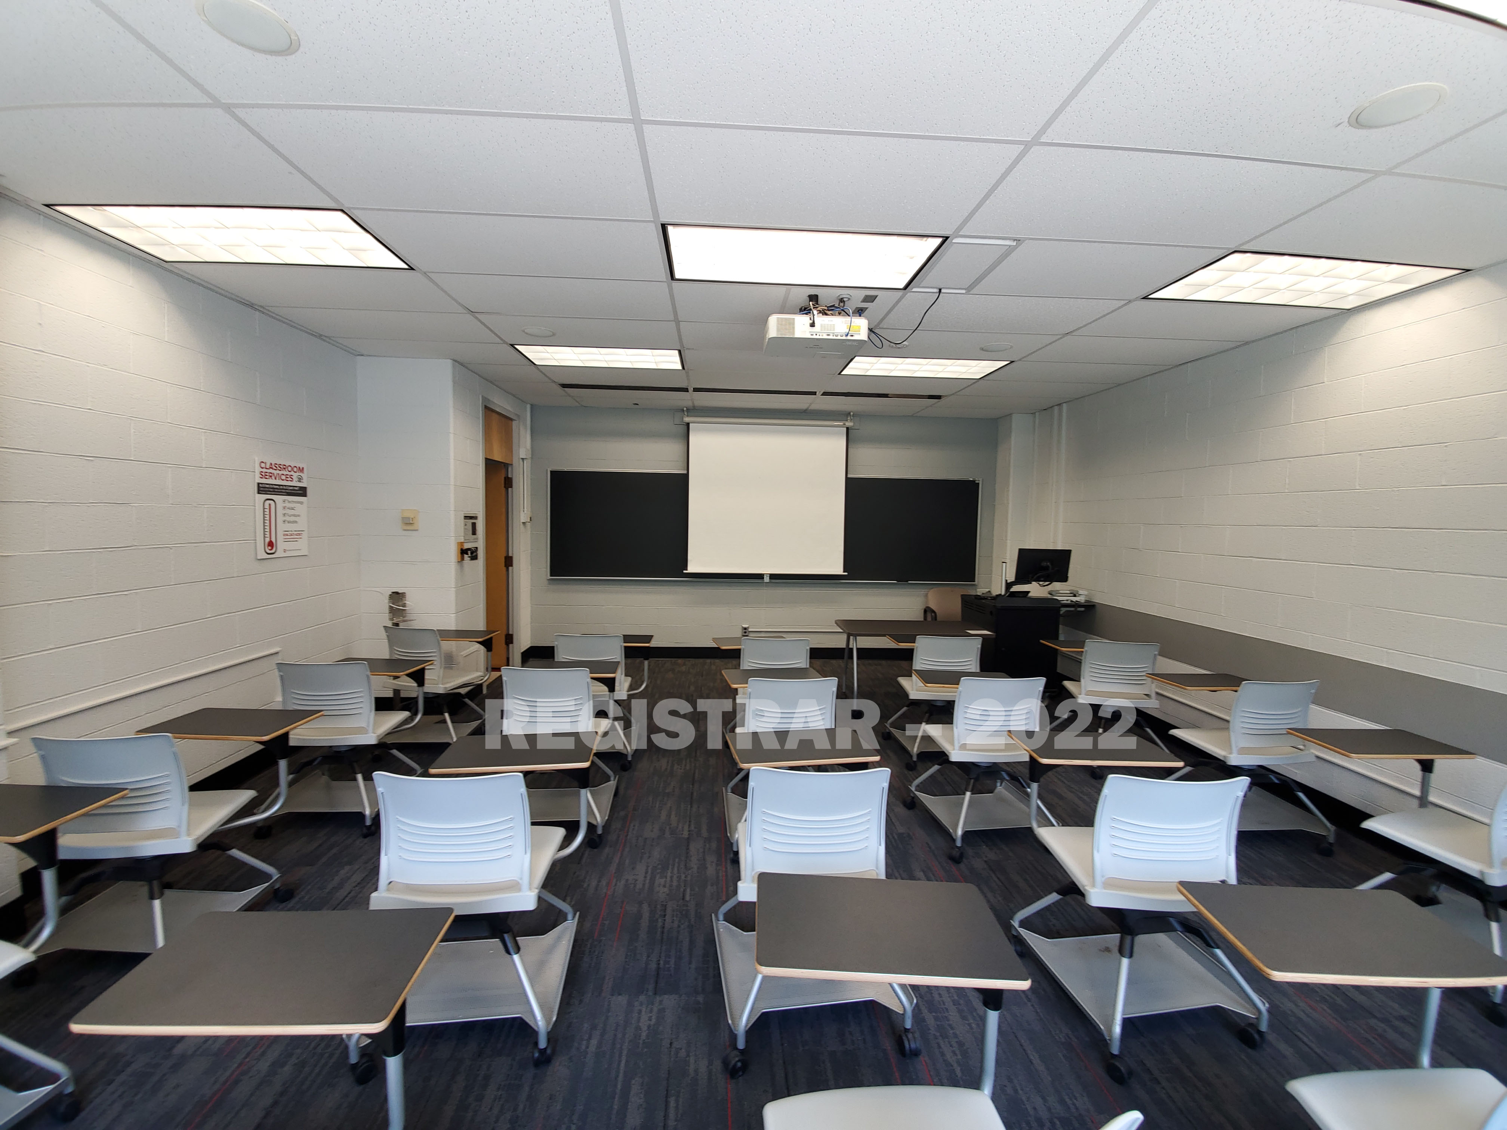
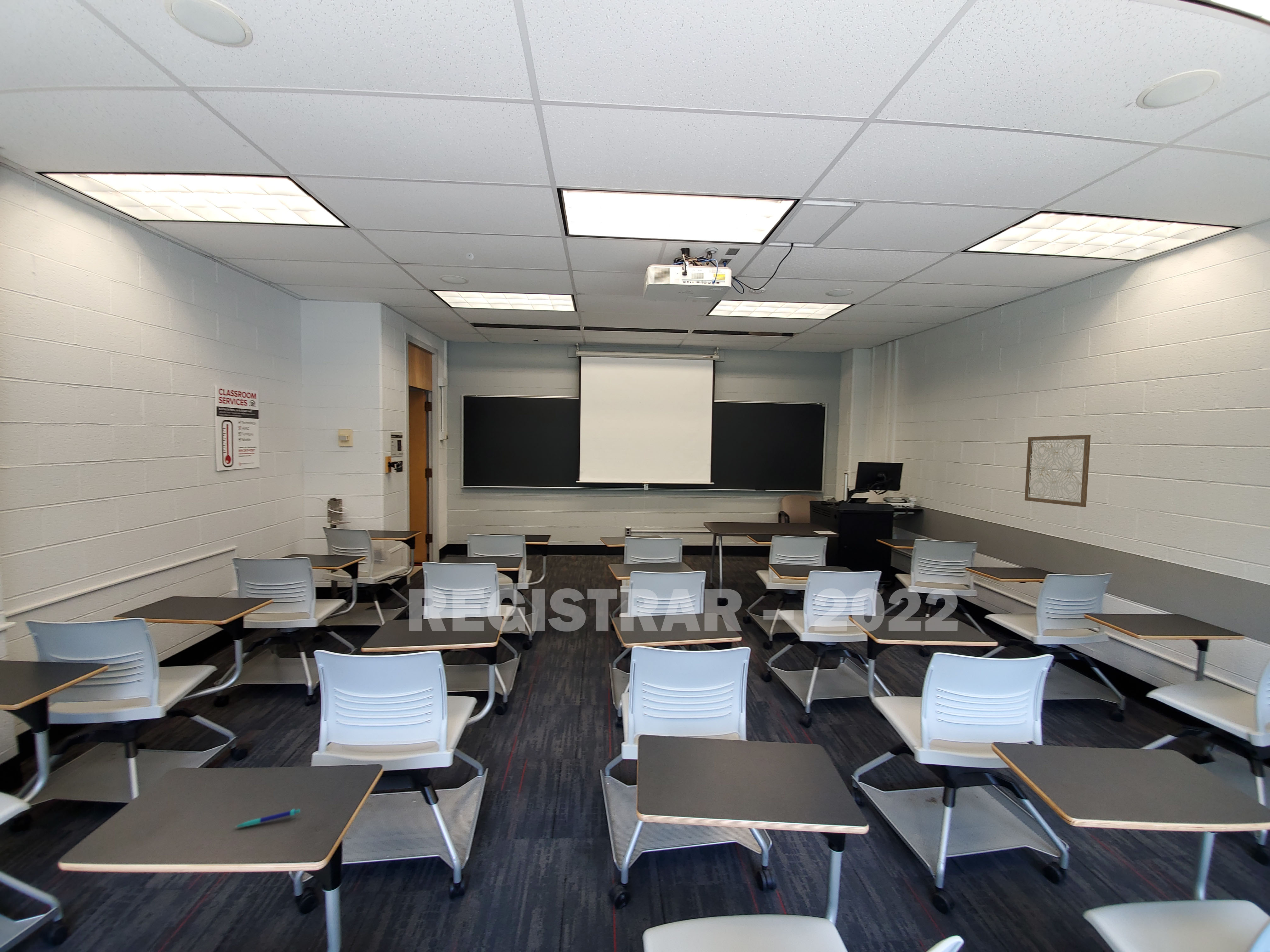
+ wall art [1024,434,1091,507]
+ pen [235,808,300,827]
+ smoke detector [466,252,474,260]
